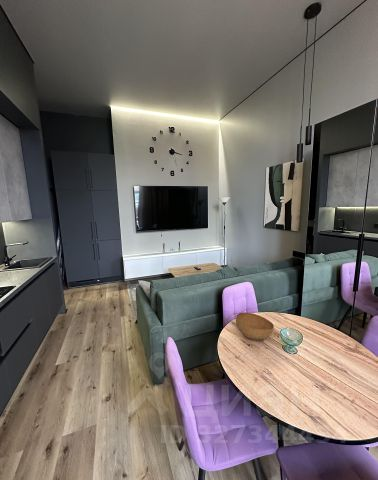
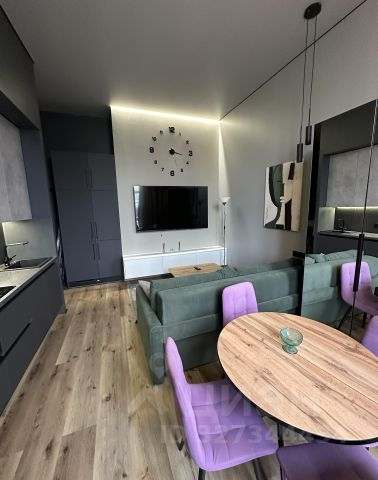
- bowl [235,312,275,341]
